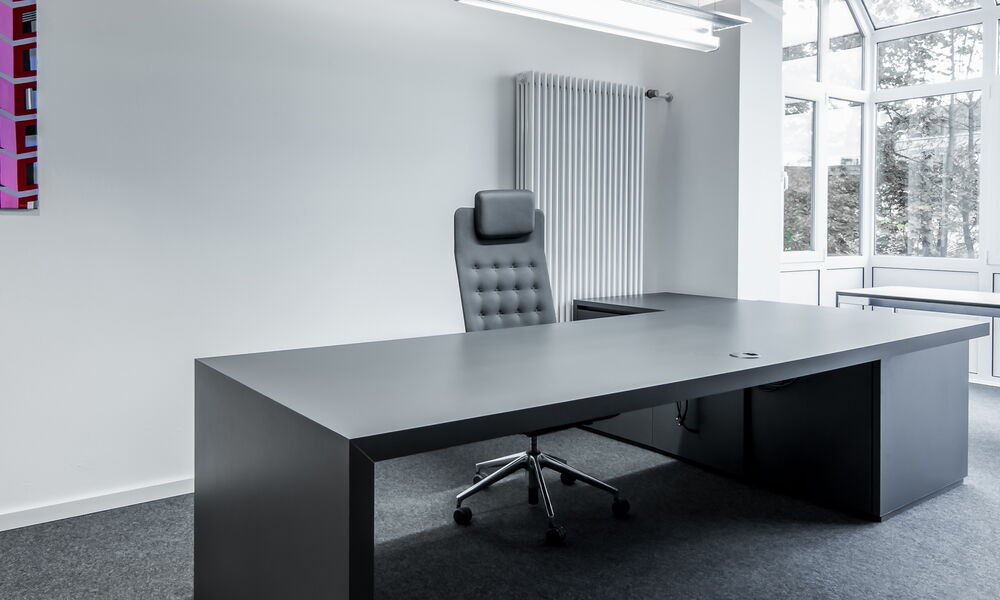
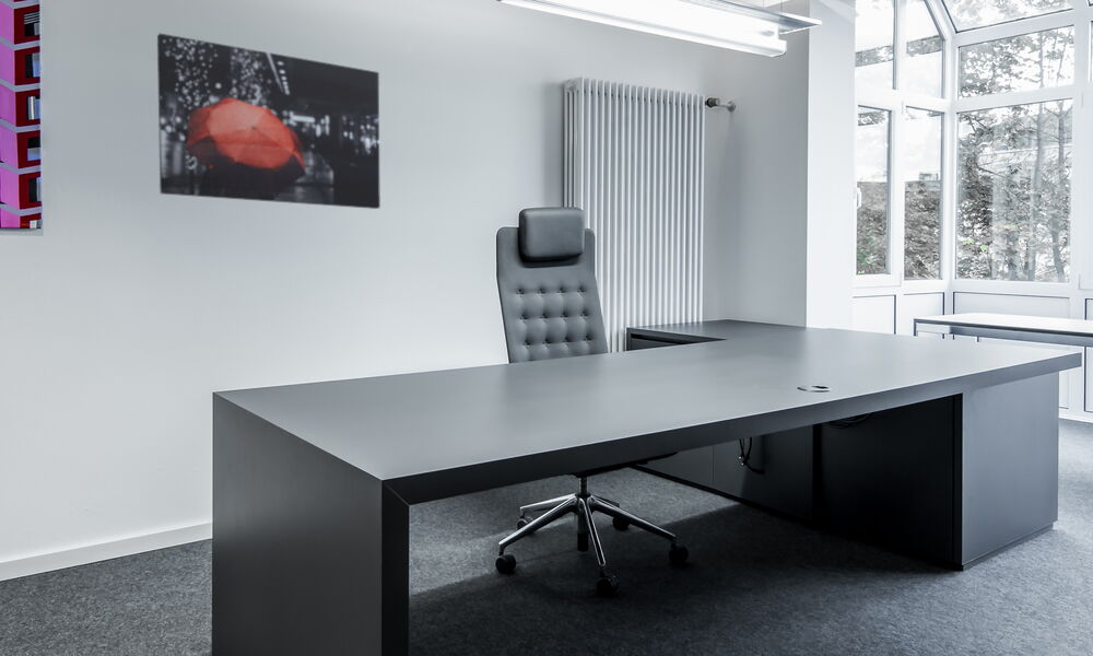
+ wall art [156,33,381,210]
